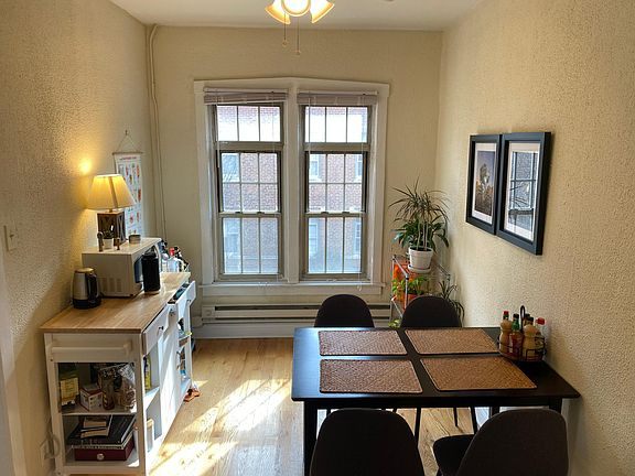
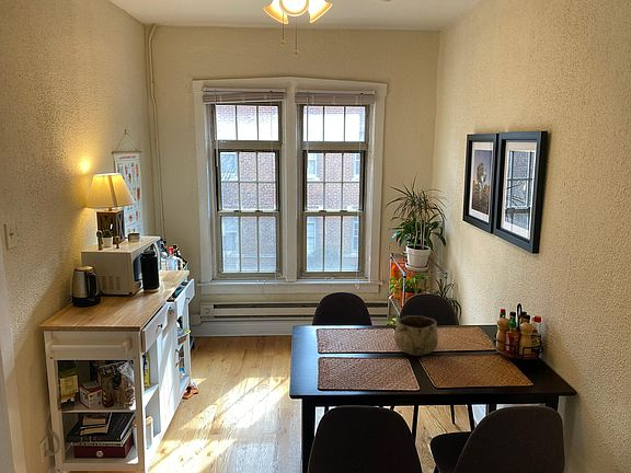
+ decorative bowl [393,314,439,357]
